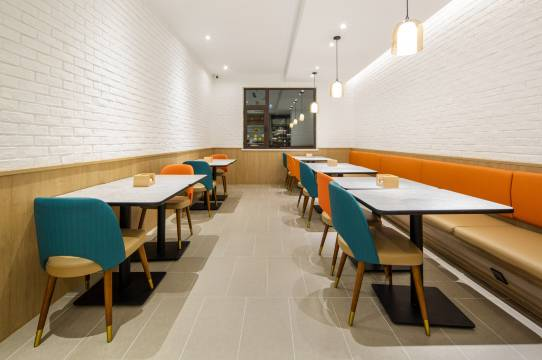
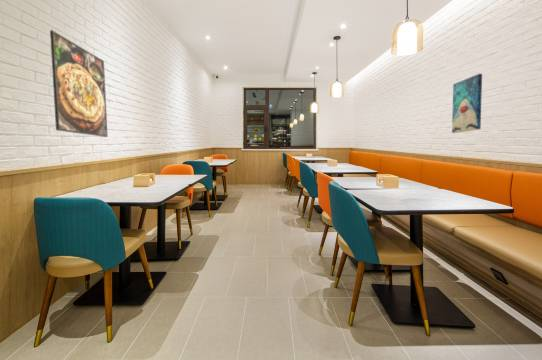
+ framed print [49,29,109,138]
+ wall art [451,73,483,134]
